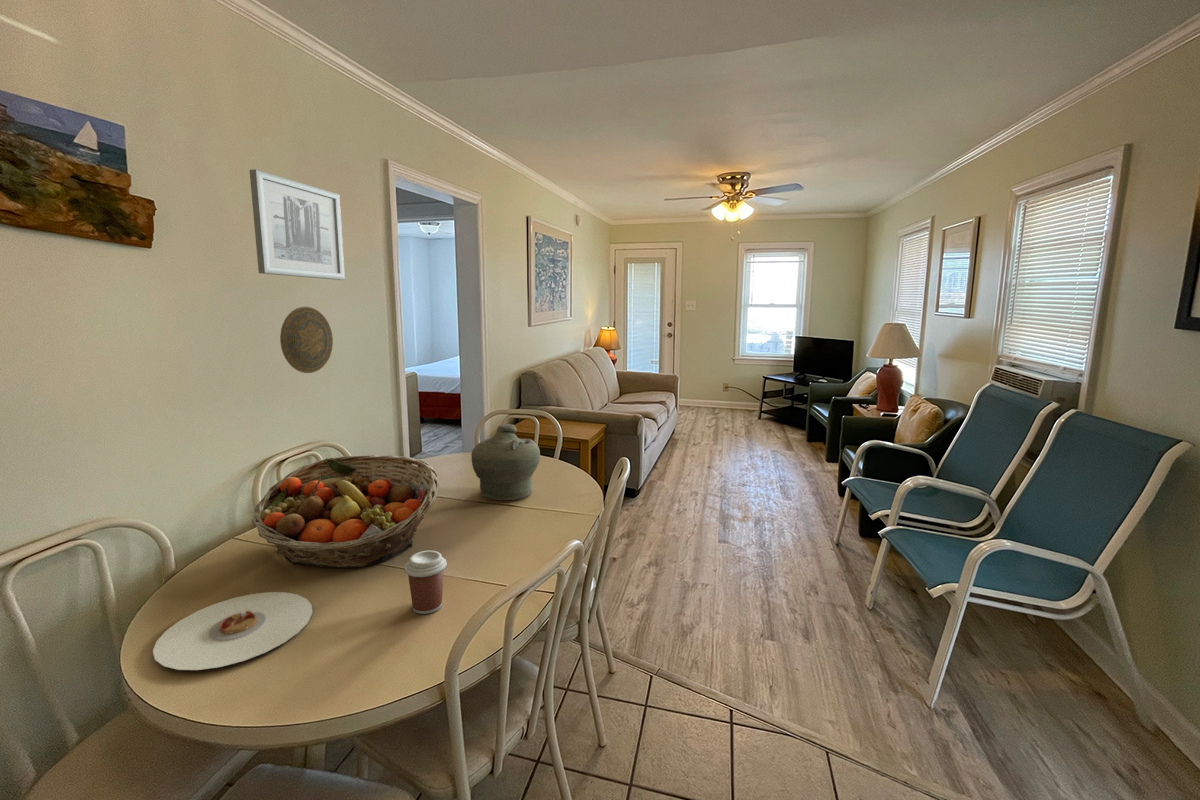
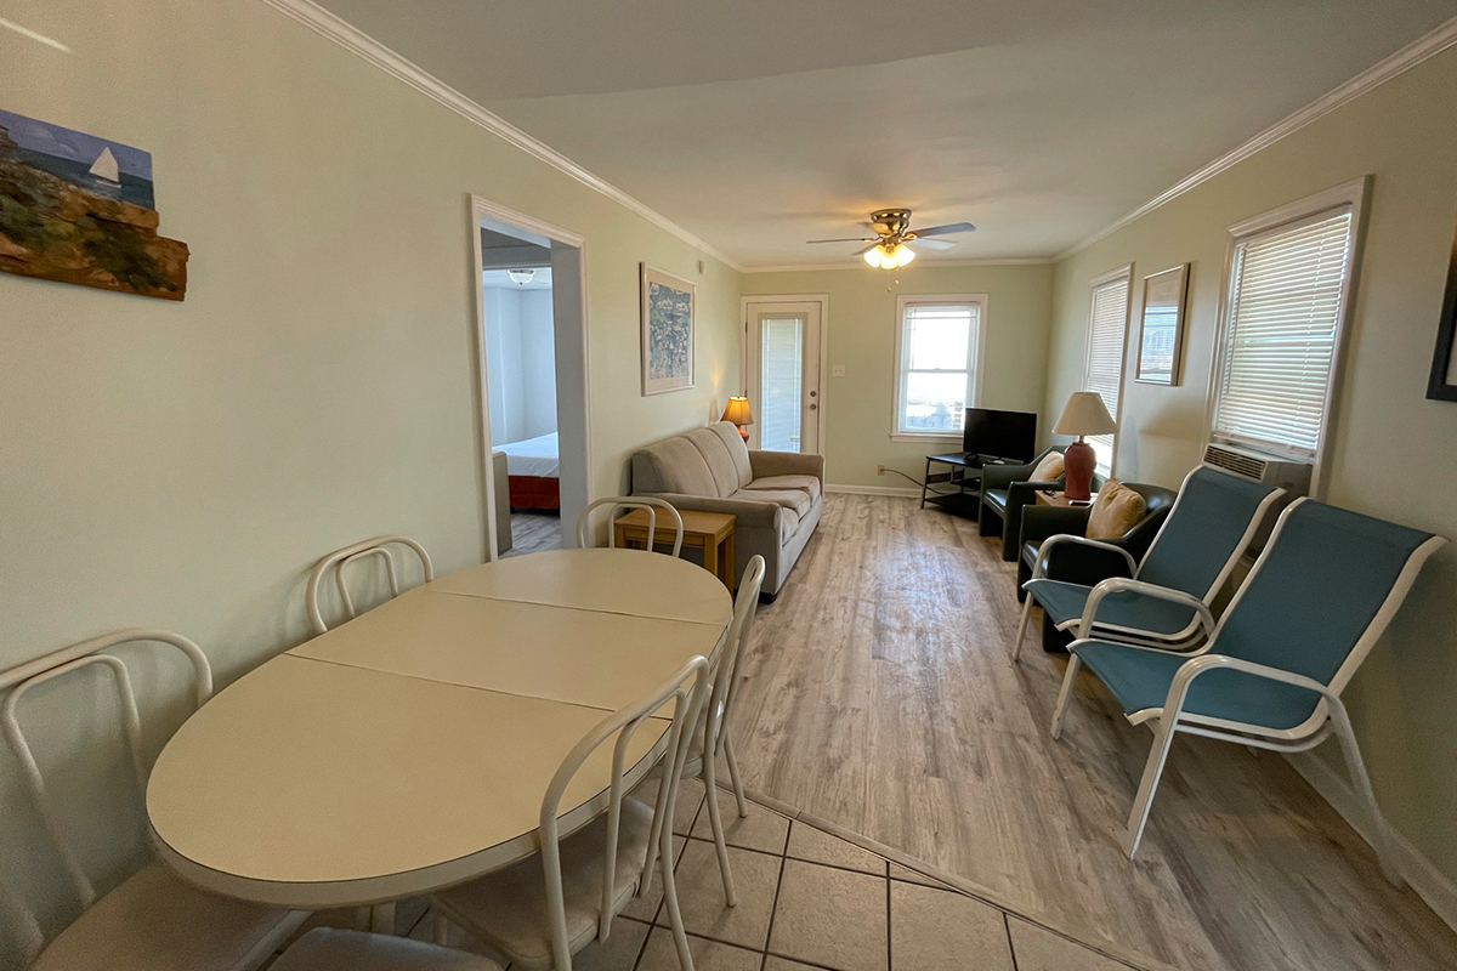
- decorative plate [279,306,334,374]
- coffee cup [404,550,448,615]
- jar [471,423,541,501]
- plate [152,591,314,671]
- fruit basket [251,454,440,569]
- wall art [249,168,346,281]
